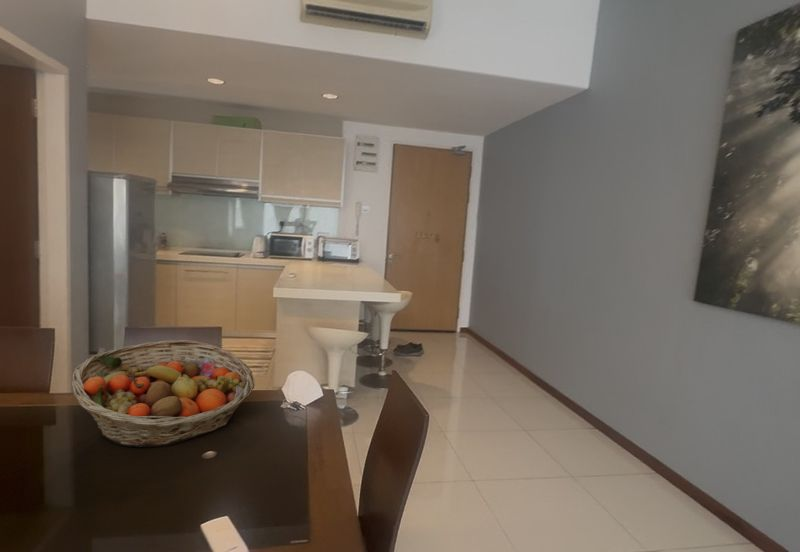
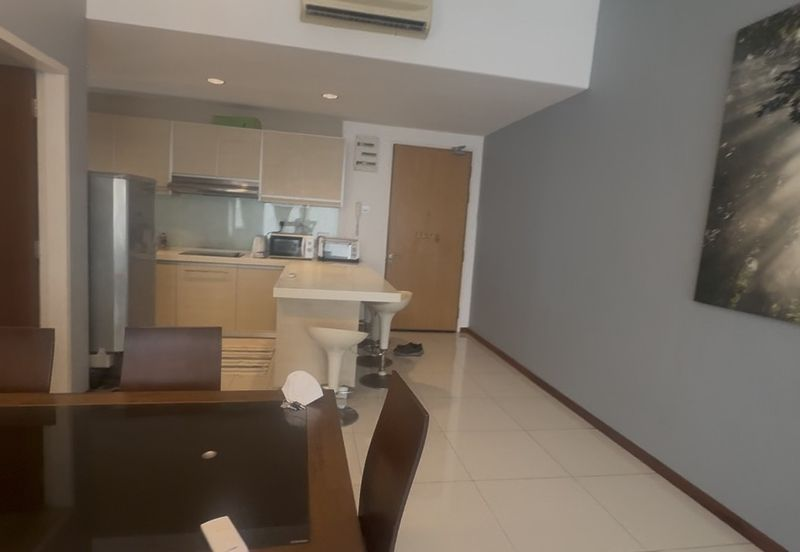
- fruit basket [71,339,256,448]
